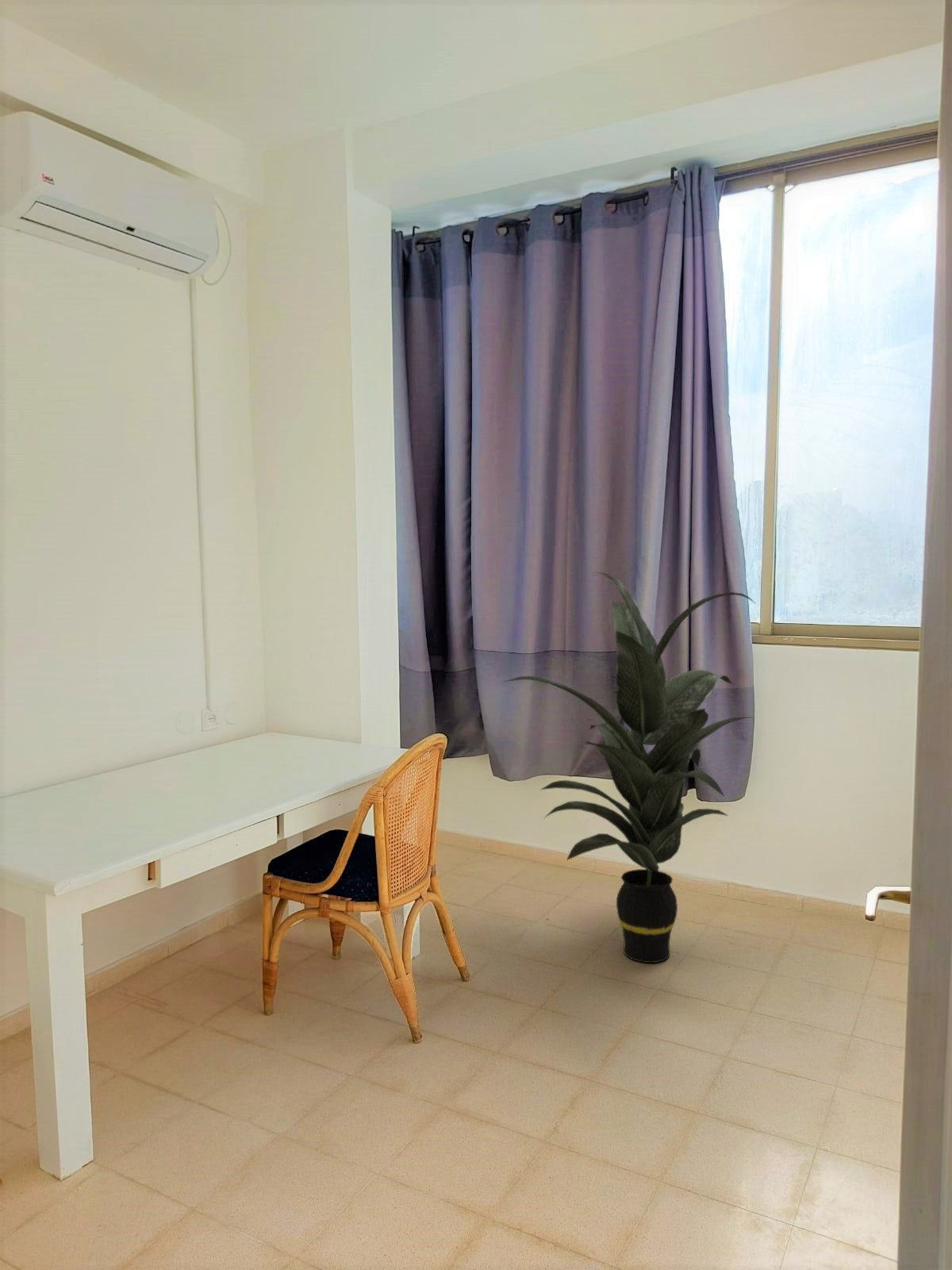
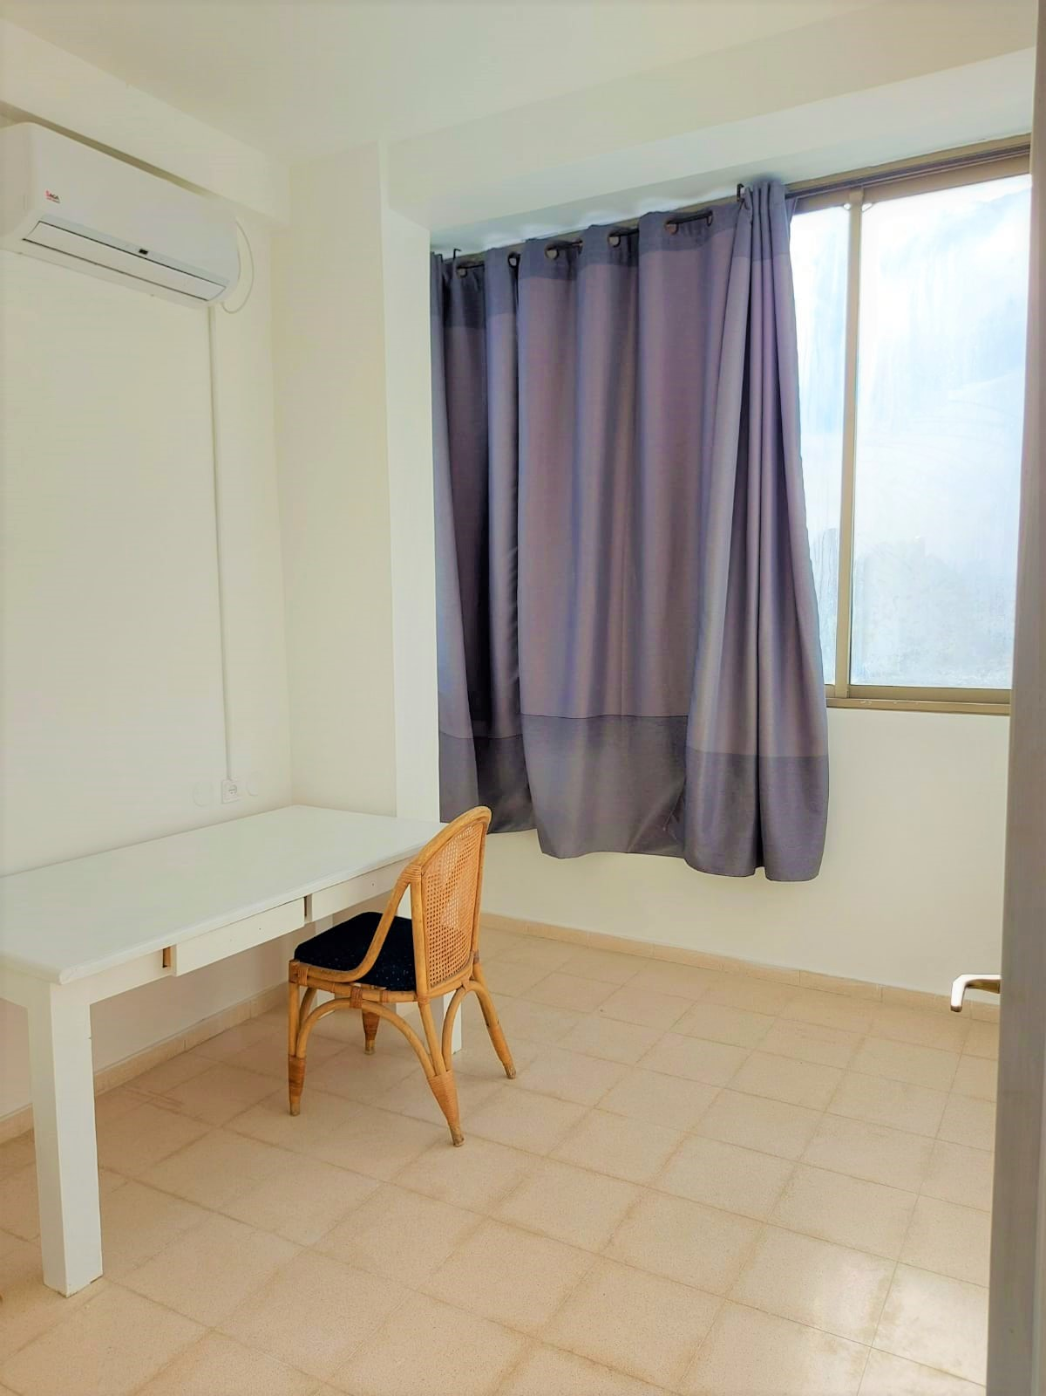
- indoor plant [503,571,757,964]
